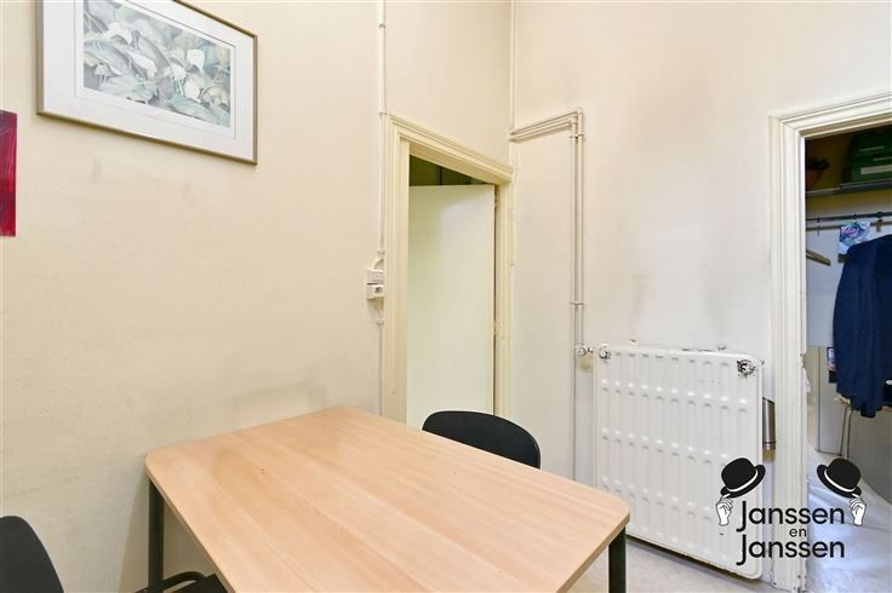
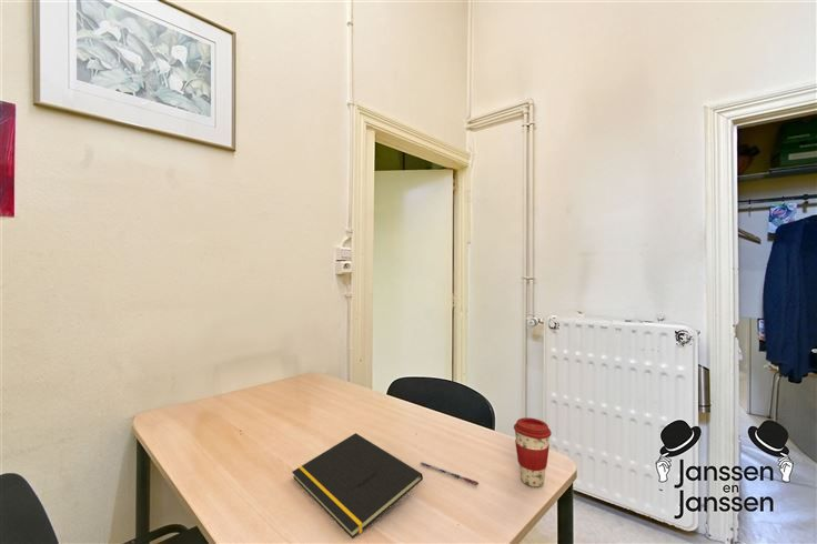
+ pen [418,461,480,486]
+ coffee cup [513,416,553,487]
+ notepad [291,432,424,540]
